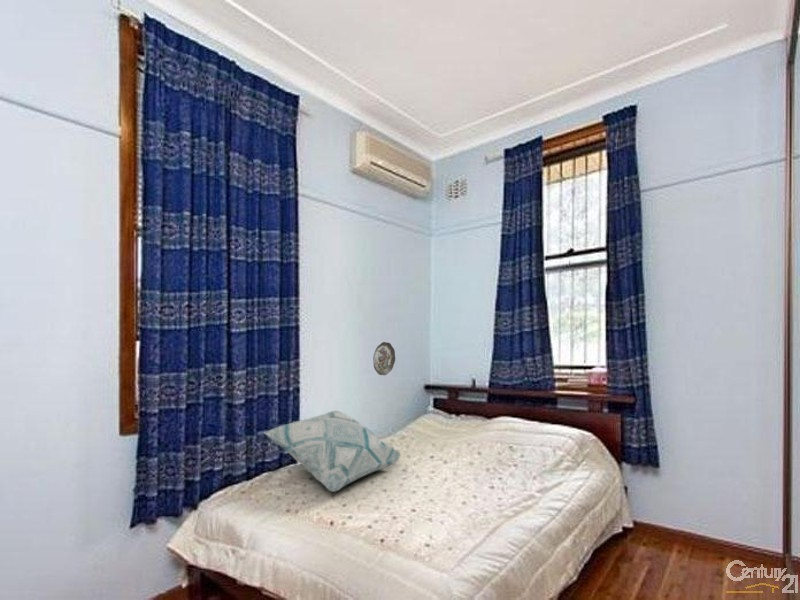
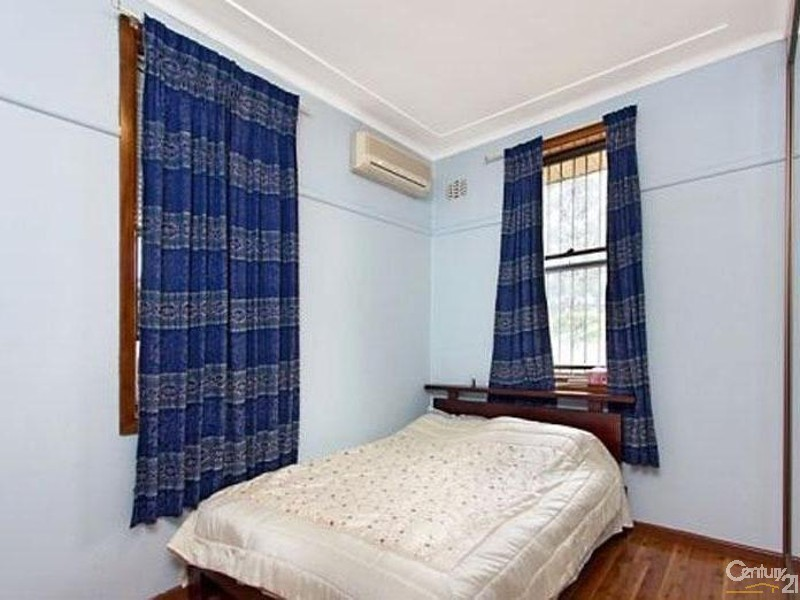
- decorative plate [372,341,396,376]
- decorative pillow [262,410,402,493]
